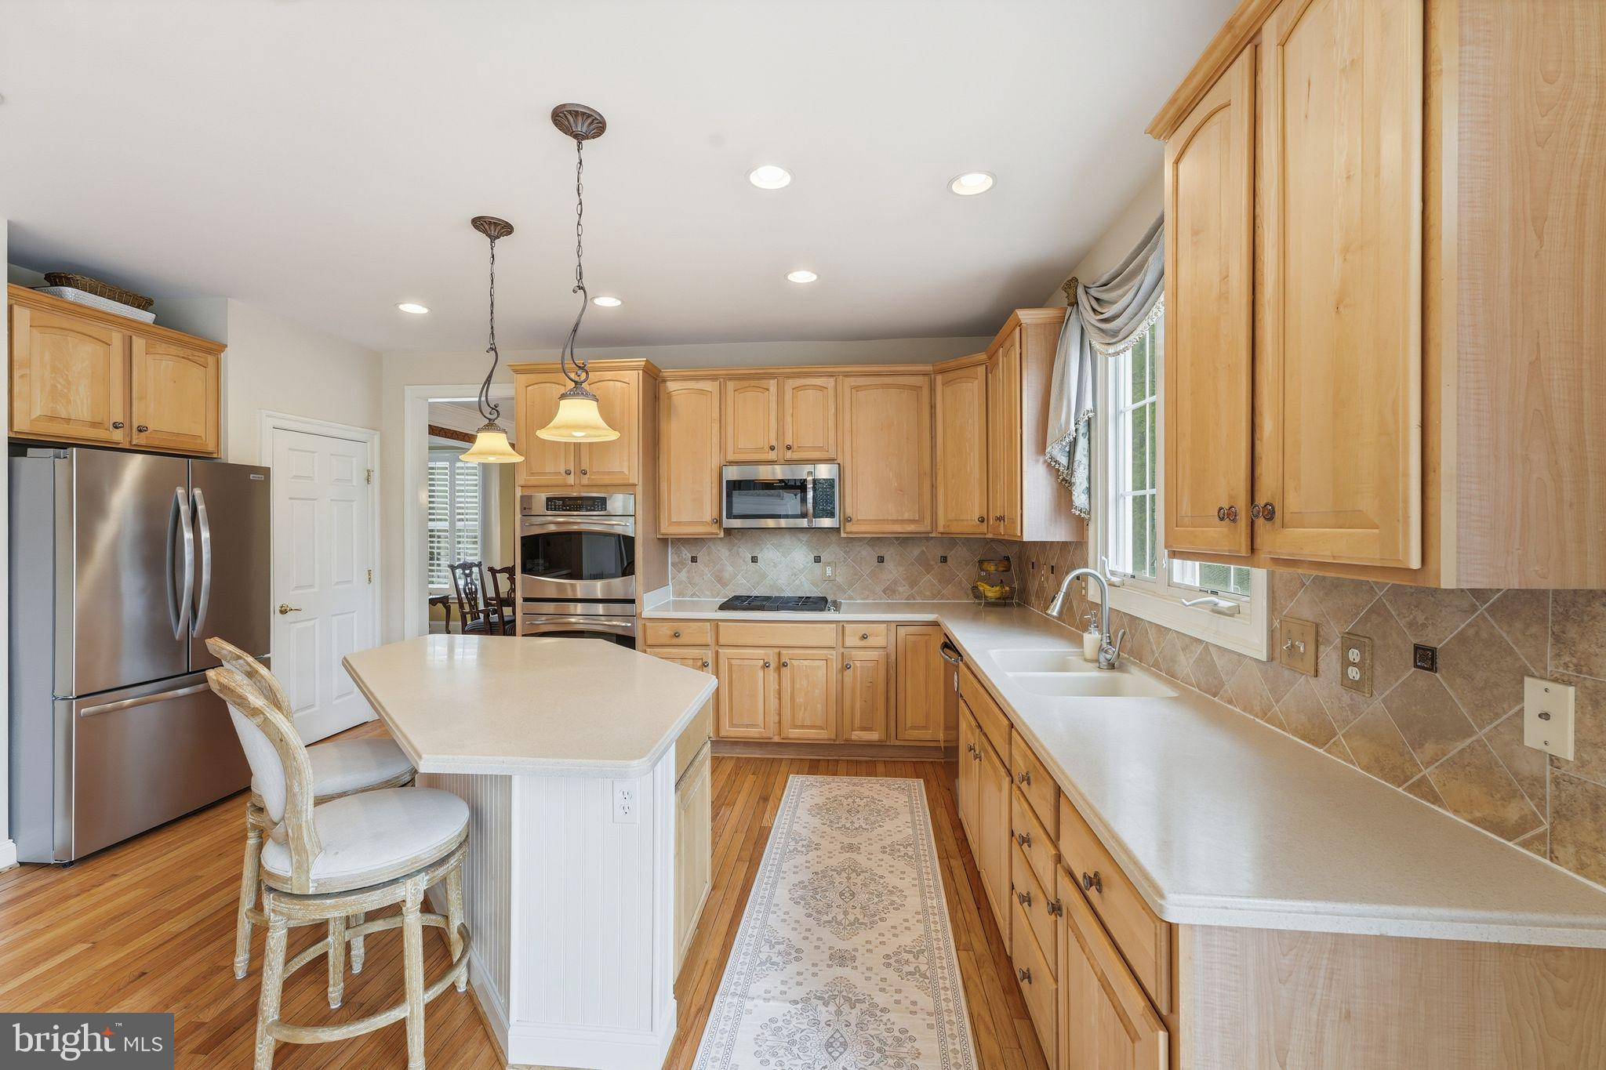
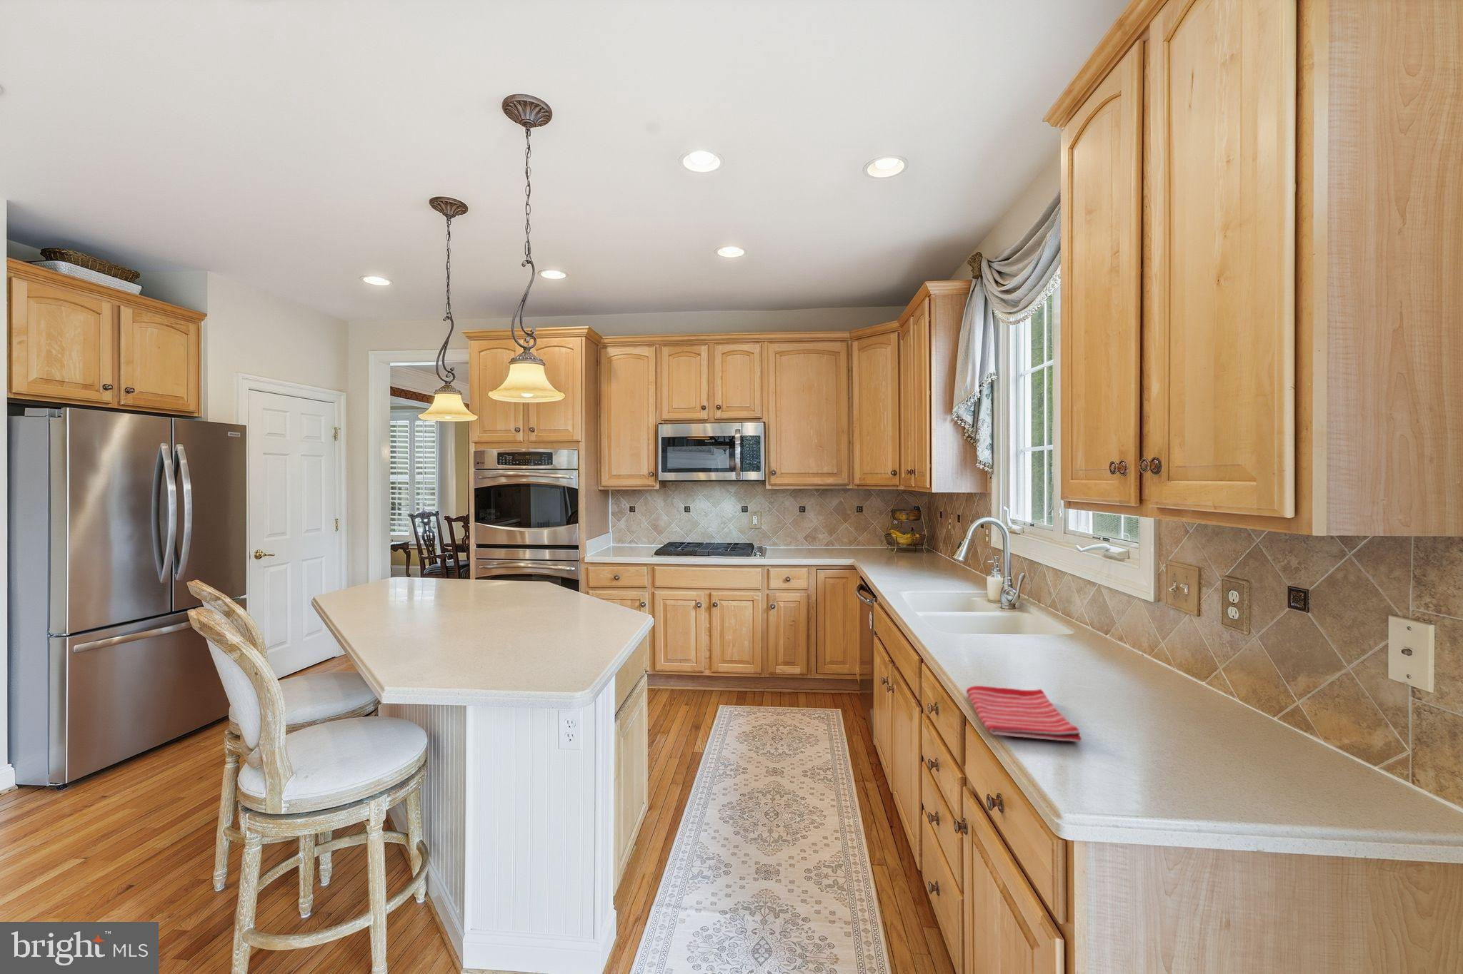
+ dish towel [966,685,1082,742]
